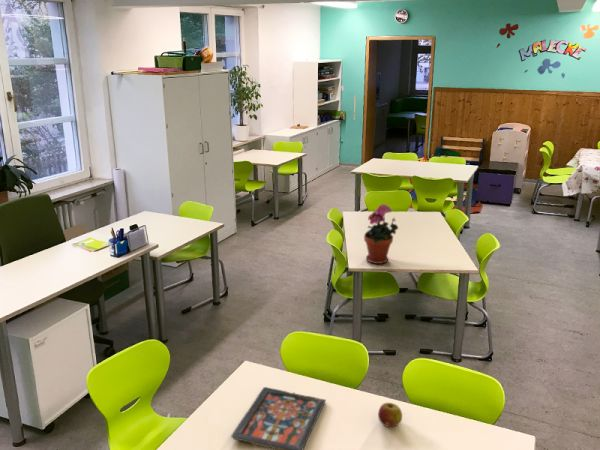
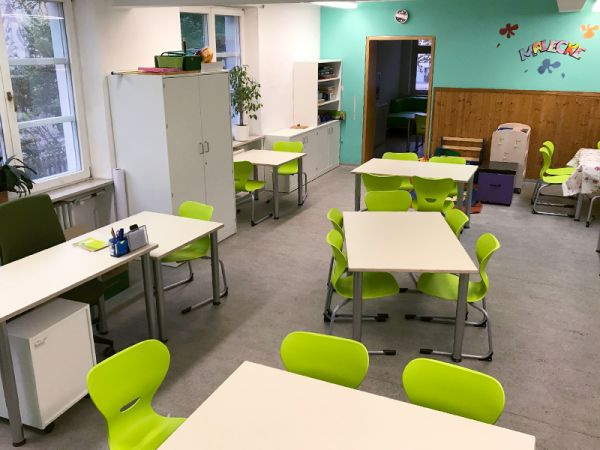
- board game [230,386,327,450]
- potted plant [363,203,399,265]
- fruit [377,402,403,428]
